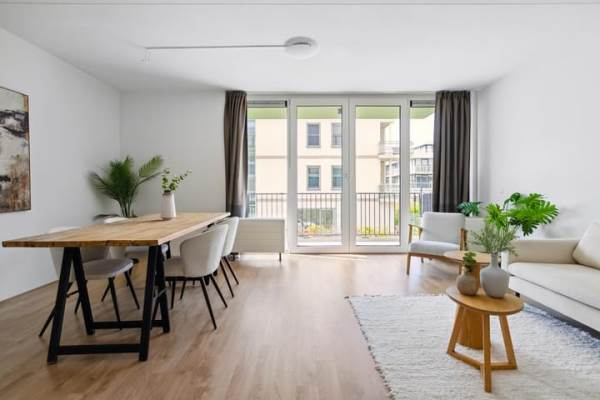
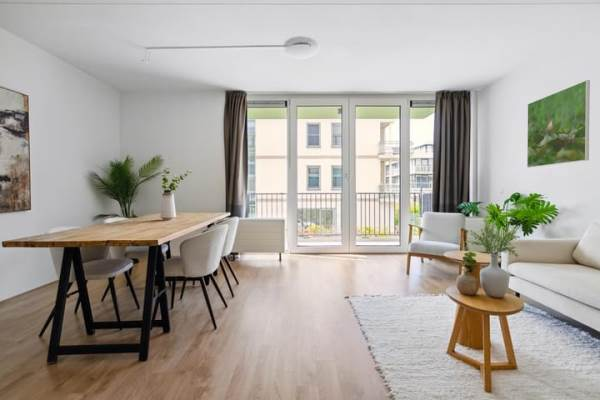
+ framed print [526,79,591,168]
